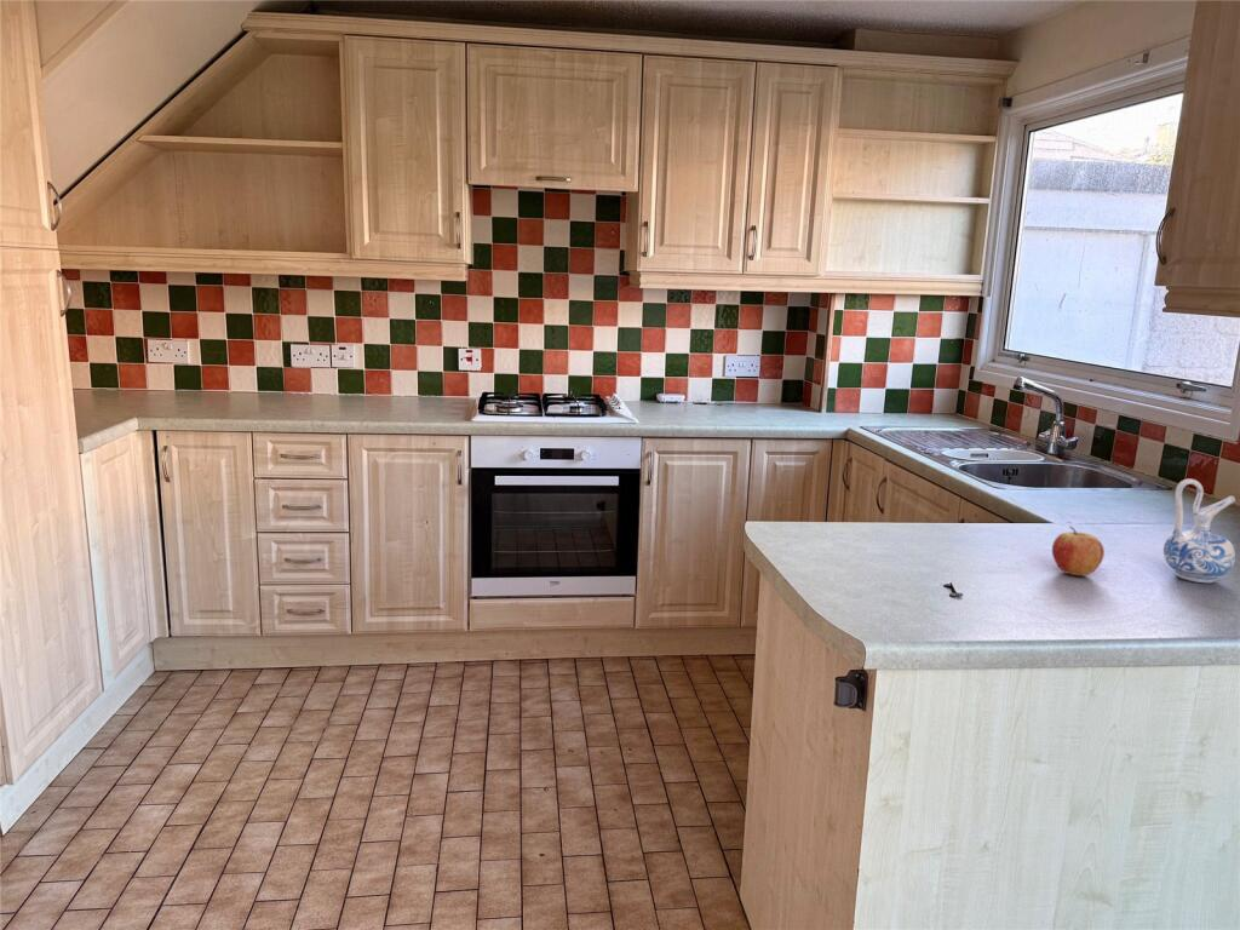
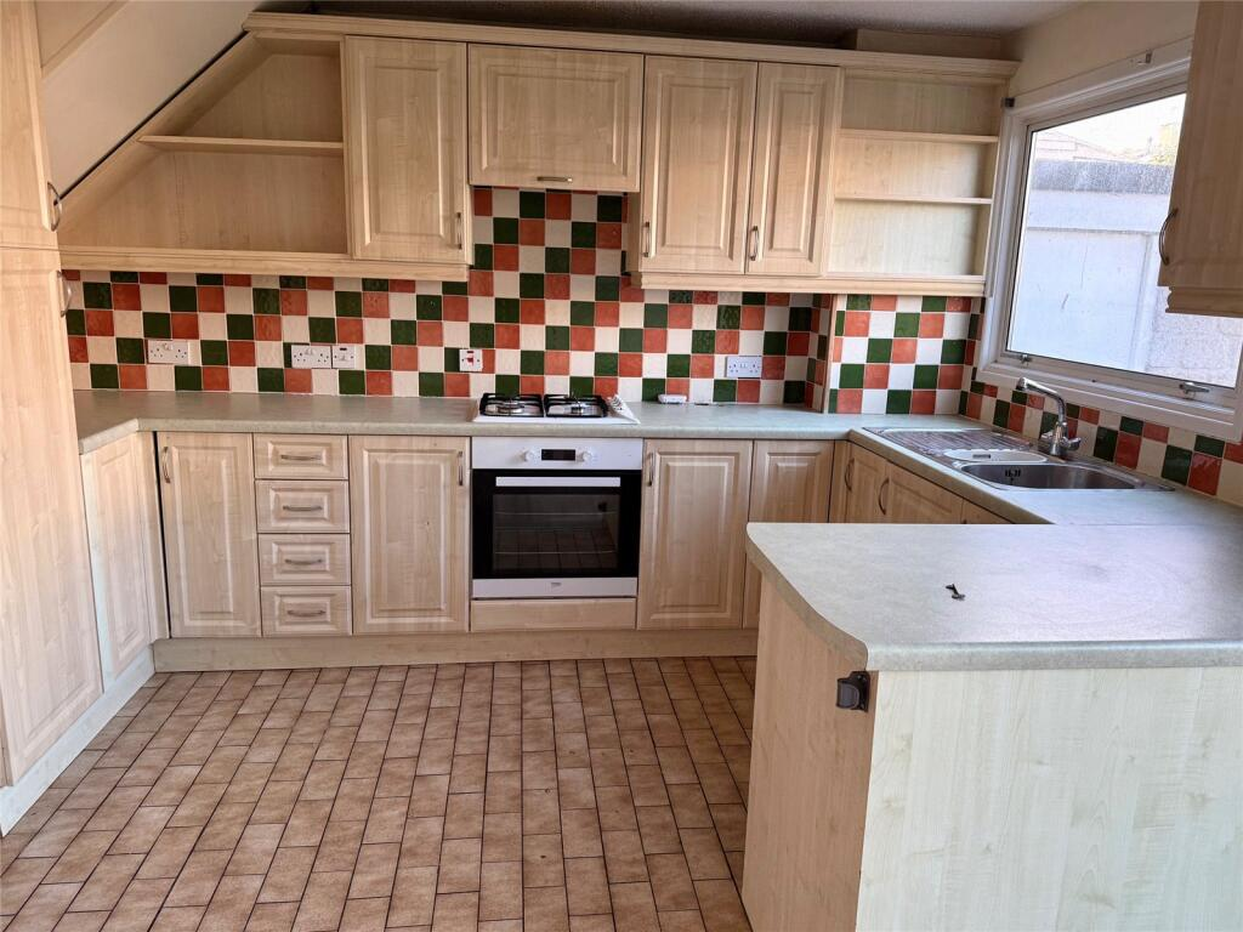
- ceramic pitcher [1162,478,1236,584]
- fruit [1051,526,1106,576]
